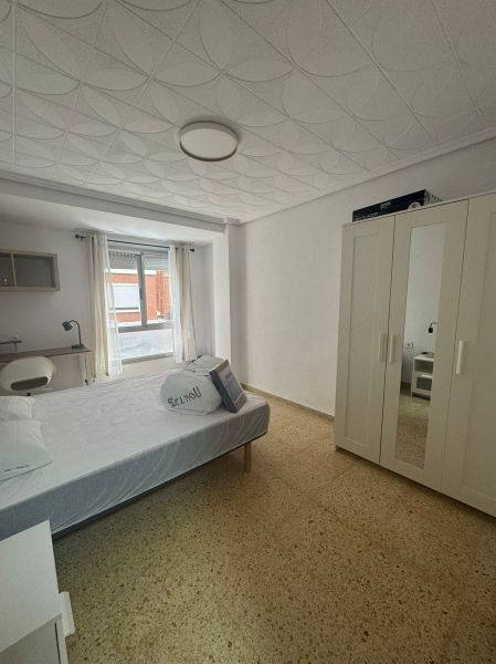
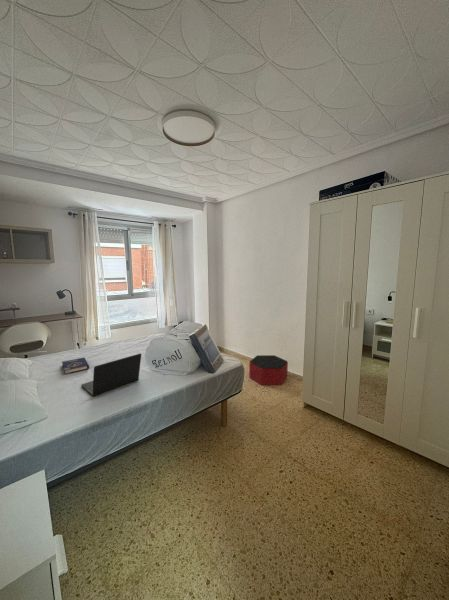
+ laptop [80,352,142,397]
+ book [61,356,90,375]
+ ottoman [248,354,289,386]
